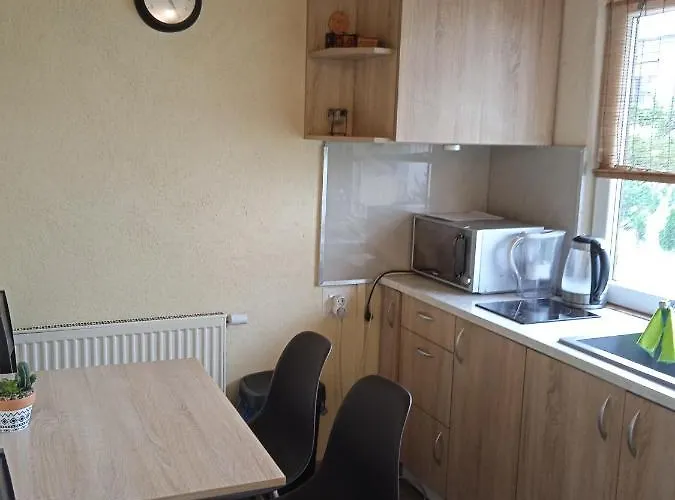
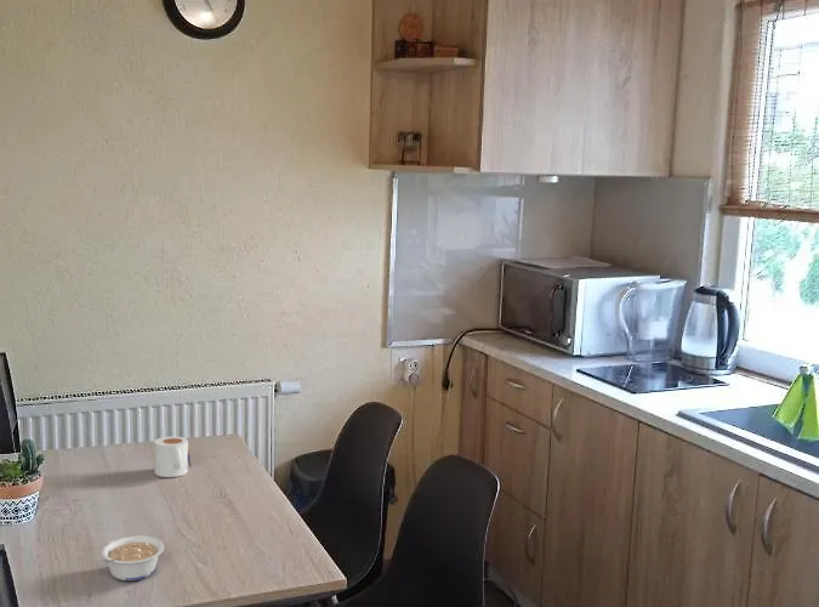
+ legume [99,534,165,582]
+ mug [153,436,193,478]
